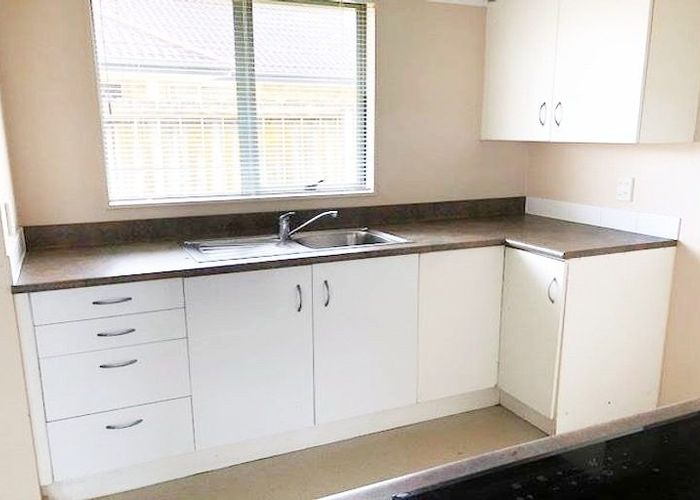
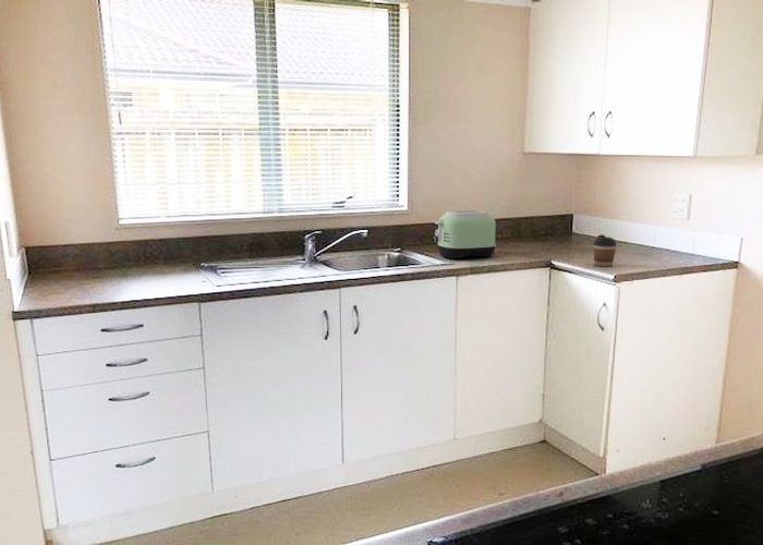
+ coffee cup [592,233,618,267]
+ toaster [431,209,497,261]
